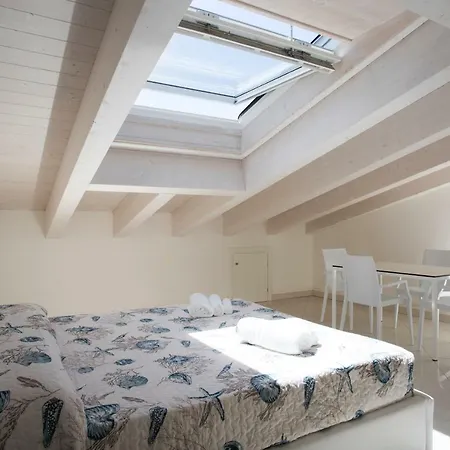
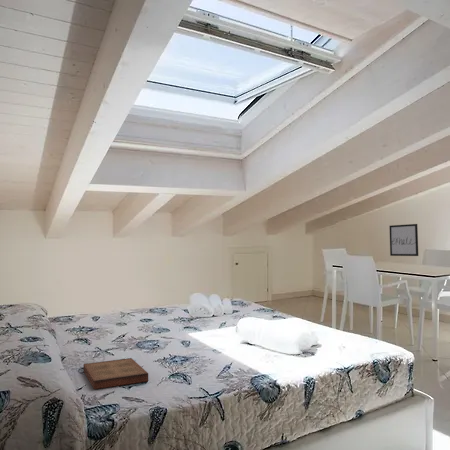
+ wall art [388,223,419,257]
+ book [82,357,149,390]
